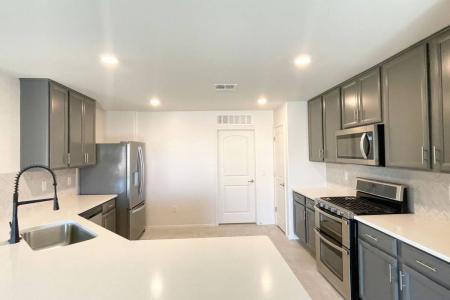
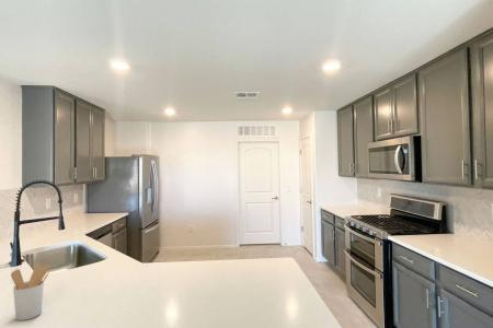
+ utensil holder [10,263,51,321]
